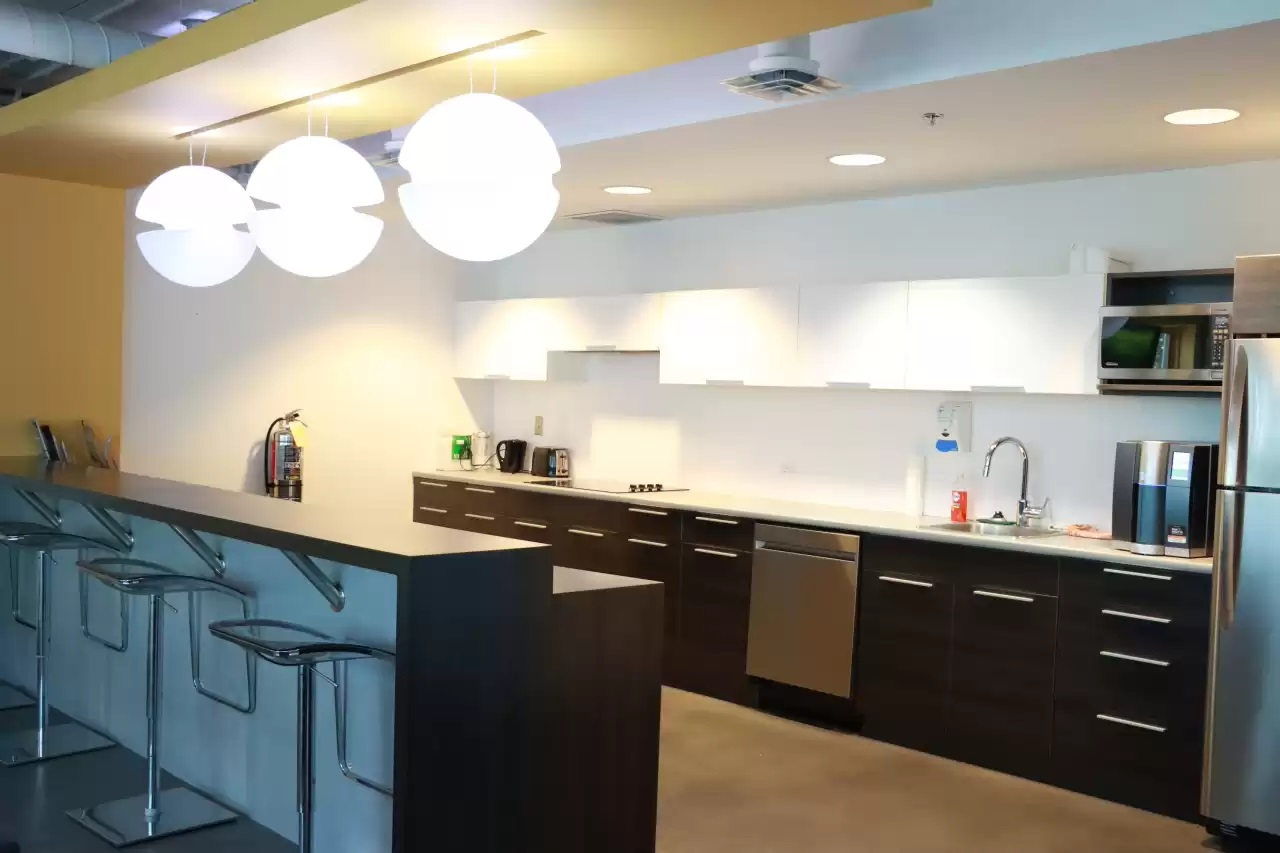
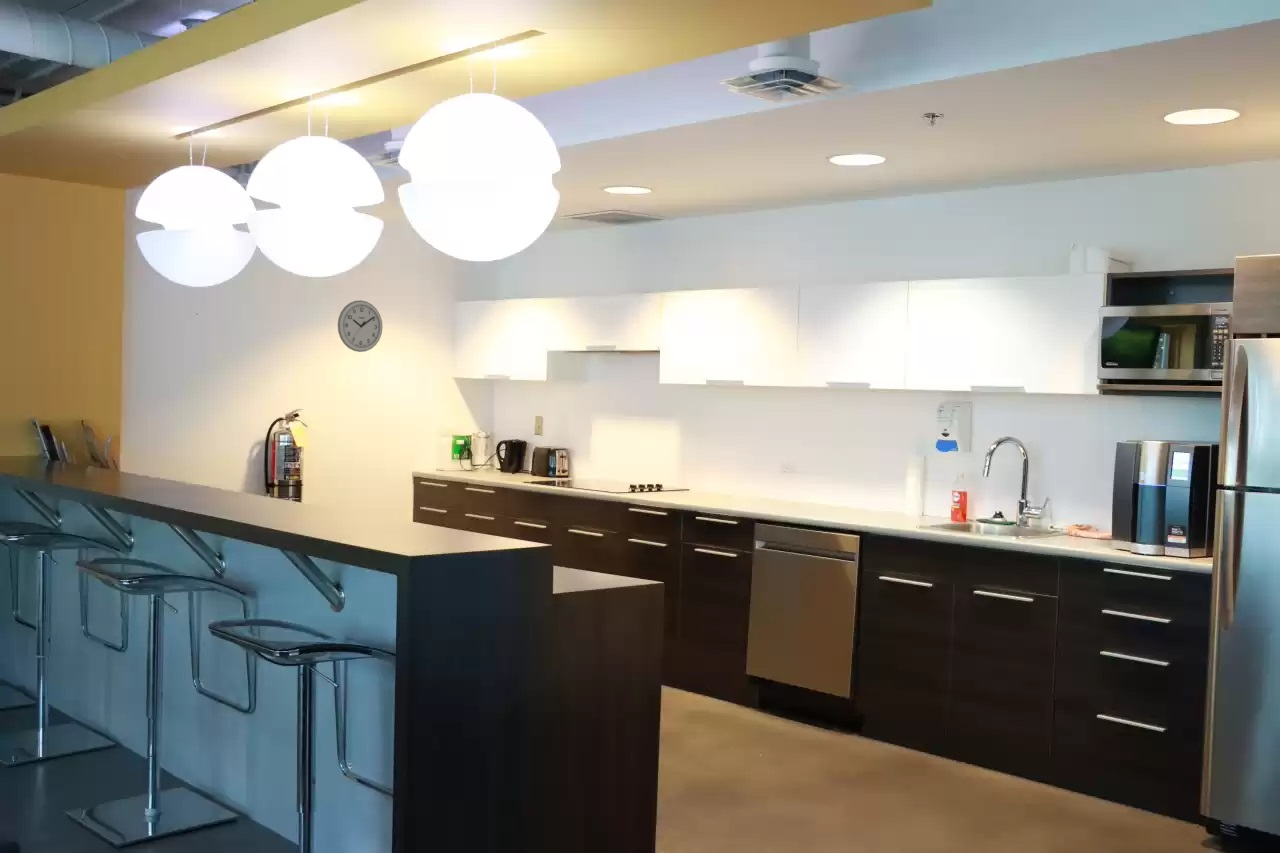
+ wall clock [337,299,384,353]
